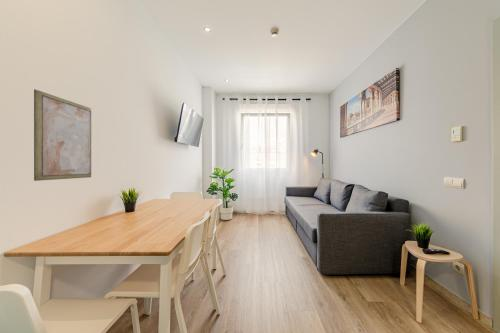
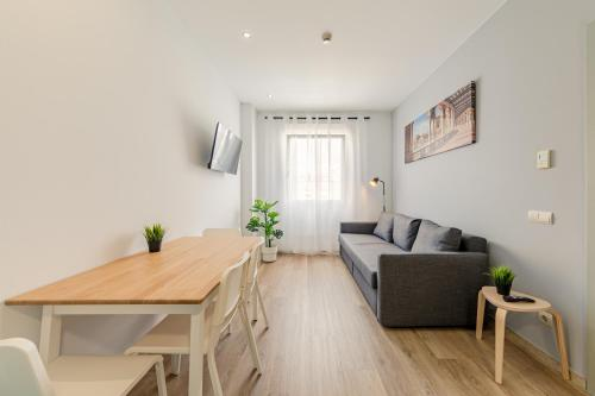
- wall art [33,88,92,182]
